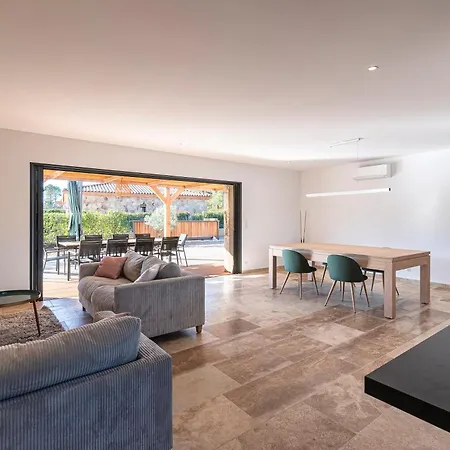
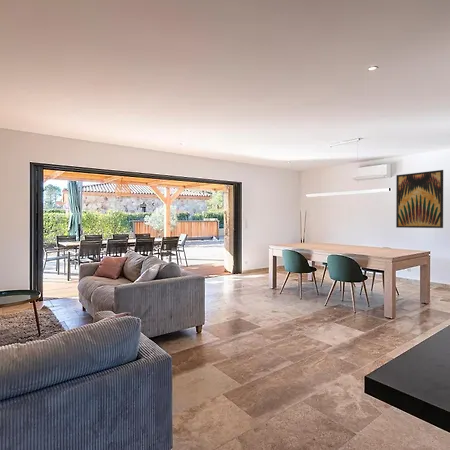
+ wall art [395,169,444,229]
